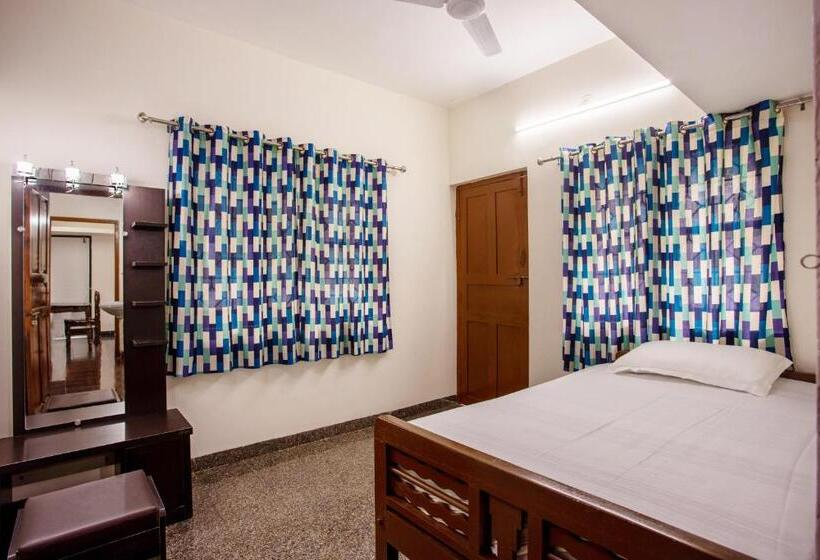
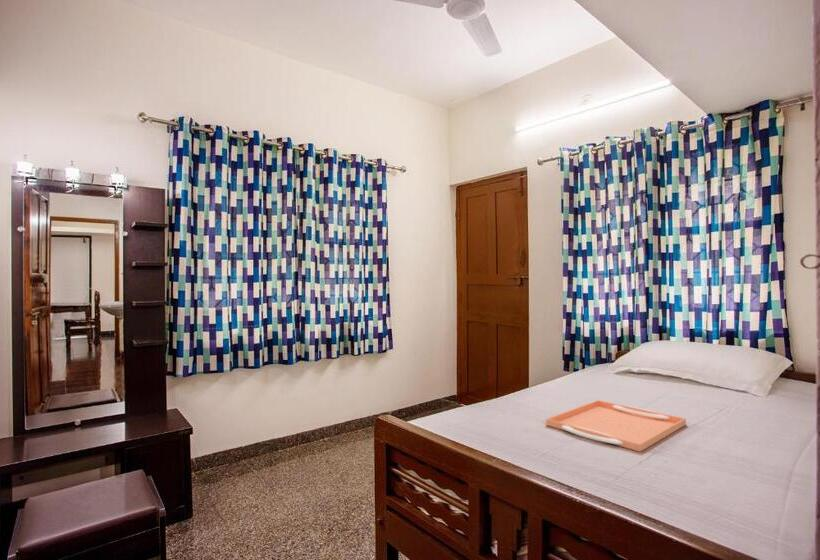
+ serving tray [545,399,687,453]
